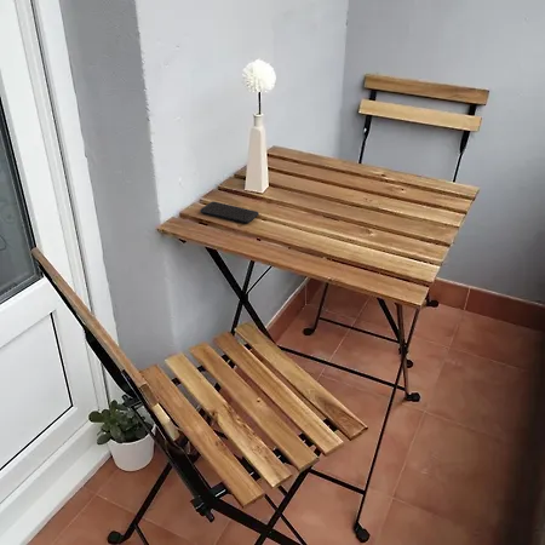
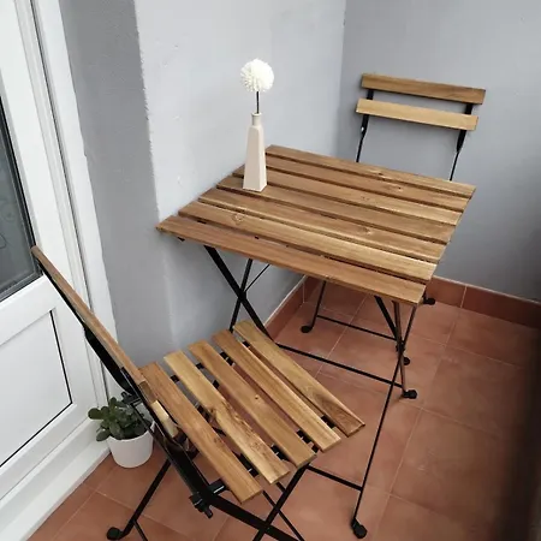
- smartphone [199,200,260,224]
